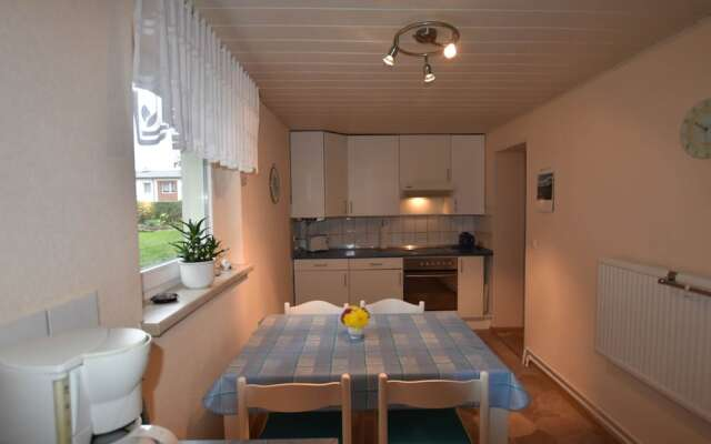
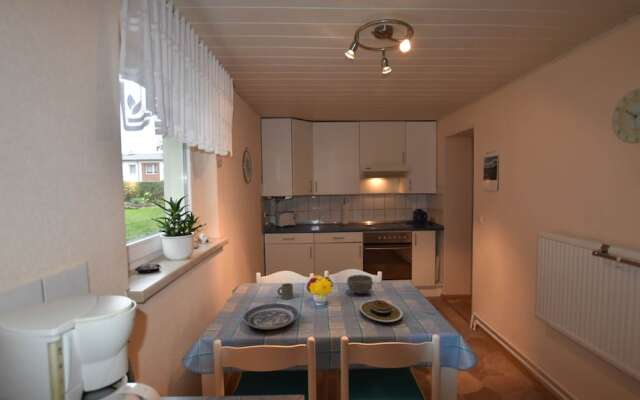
+ bowl [346,274,374,295]
+ plate [359,299,404,323]
+ plate [243,303,299,330]
+ mug [276,282,295,300]
